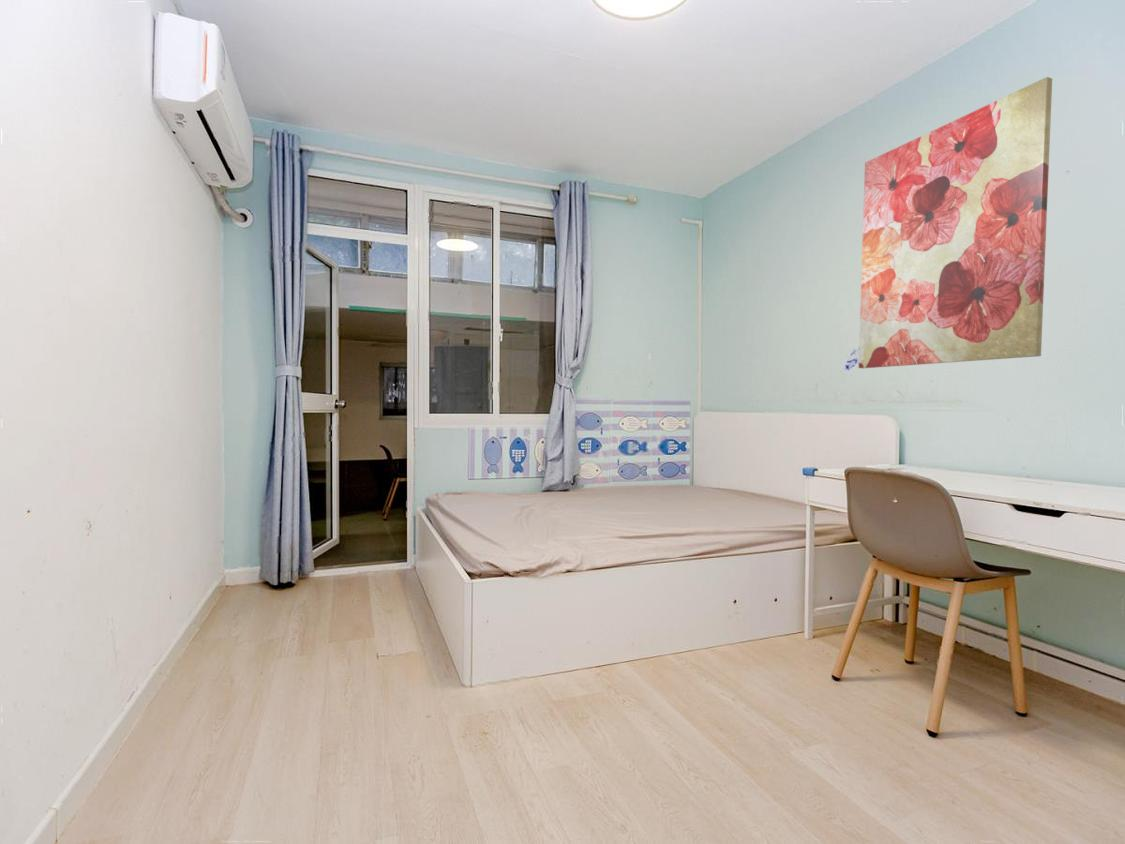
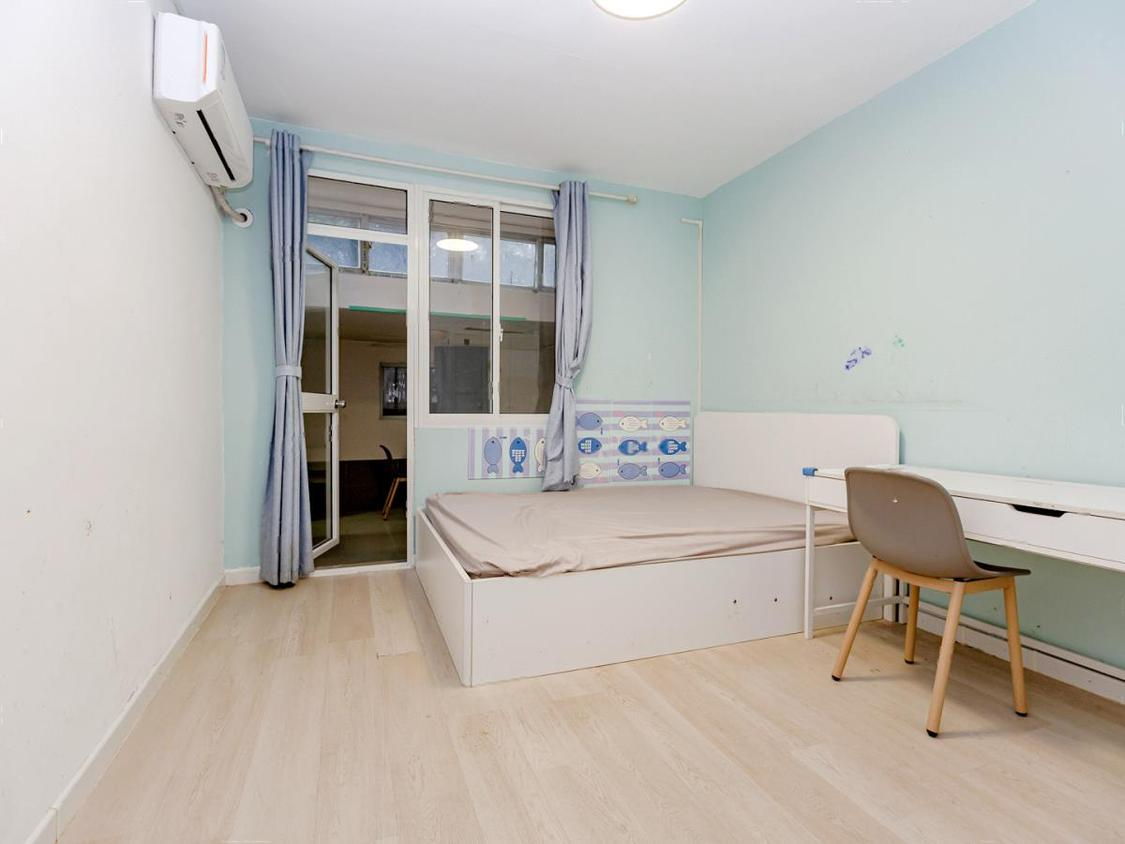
- wall art [858,76,1053,369]
